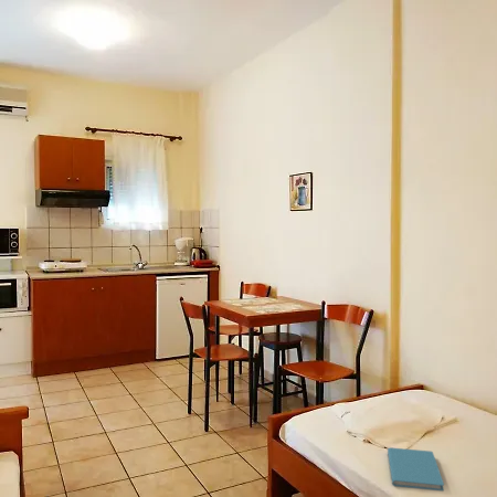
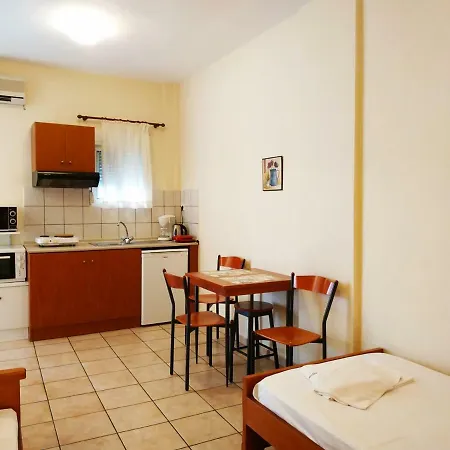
- book [387,446,445,493]
